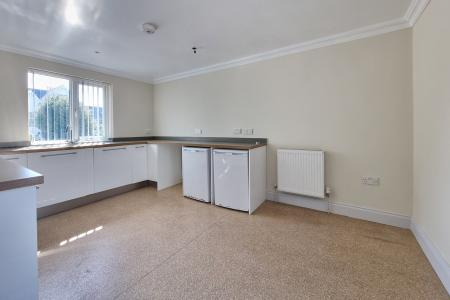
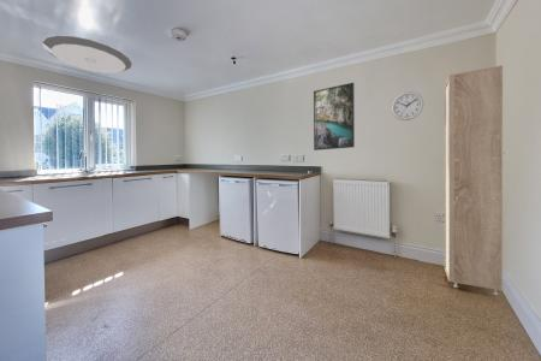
+ wall clock [390,90,424,122]
+ ceiling light fixture [41,34,133,75]
+ cabinet [444,64,506,296]
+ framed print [313,82,356,152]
